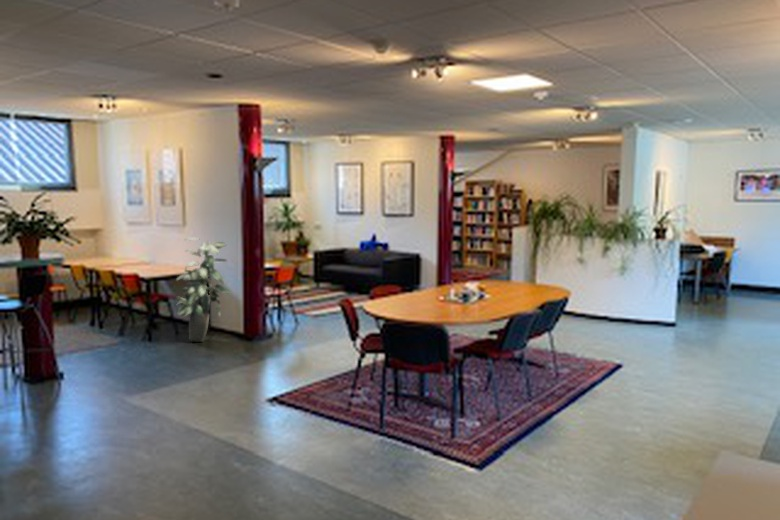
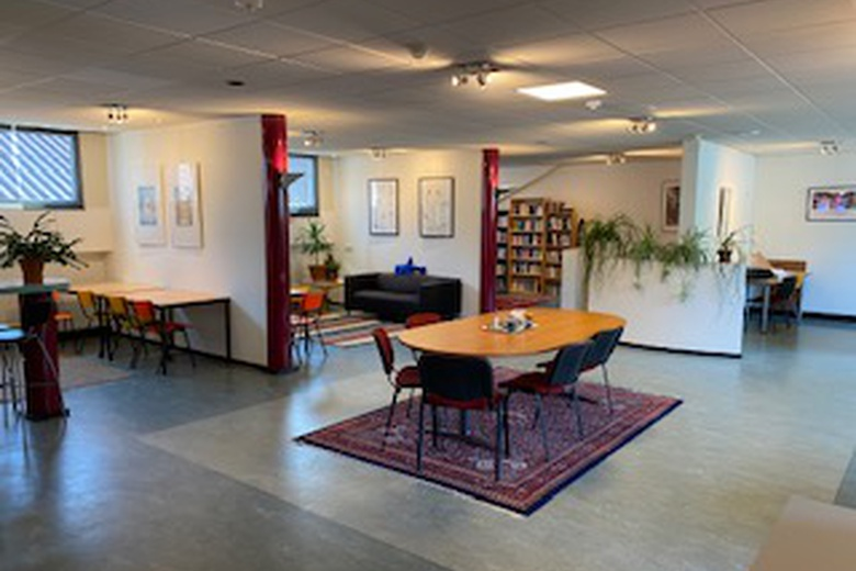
- indoor plant [175,236,232,343]
